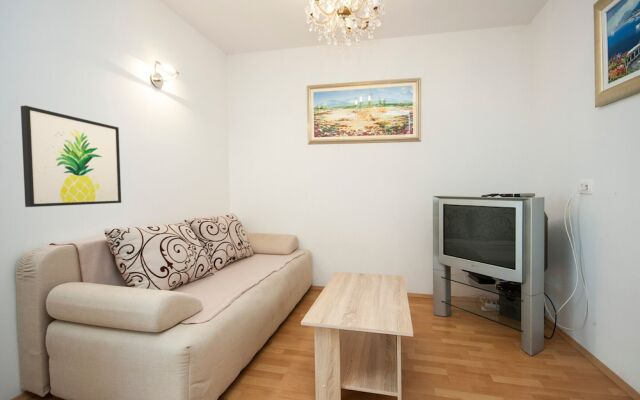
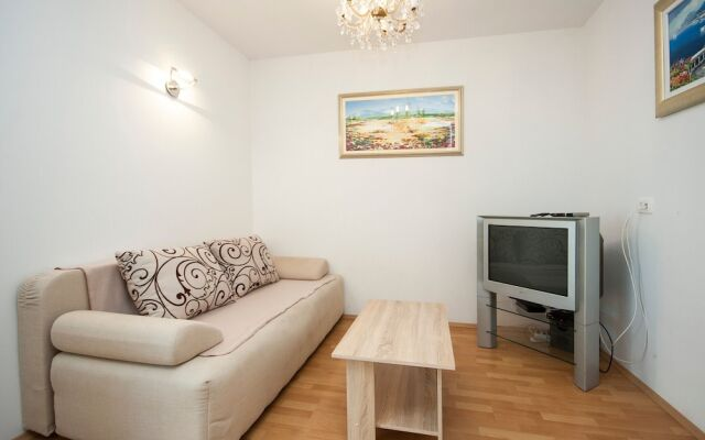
- wall art [20,104,122,208]
